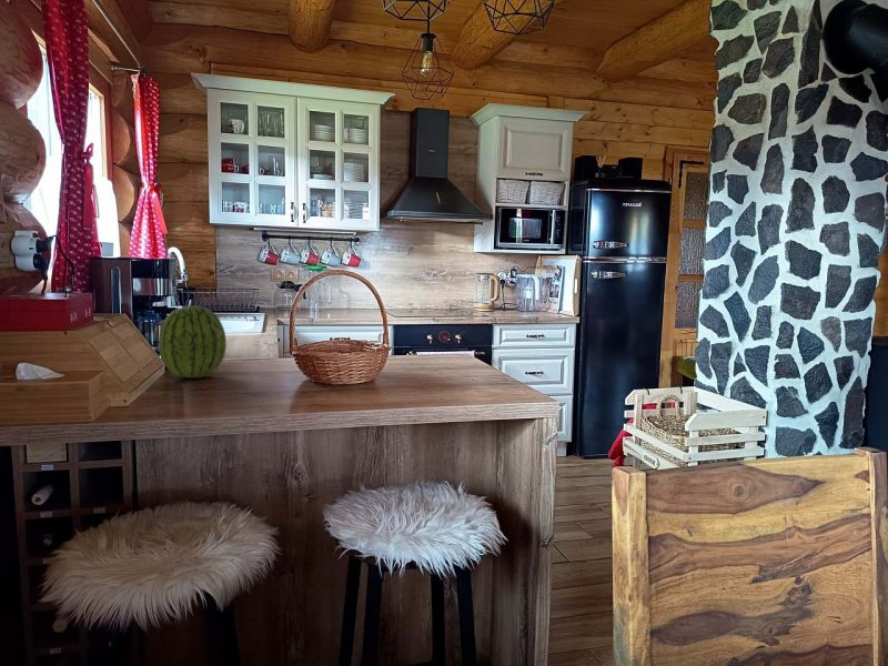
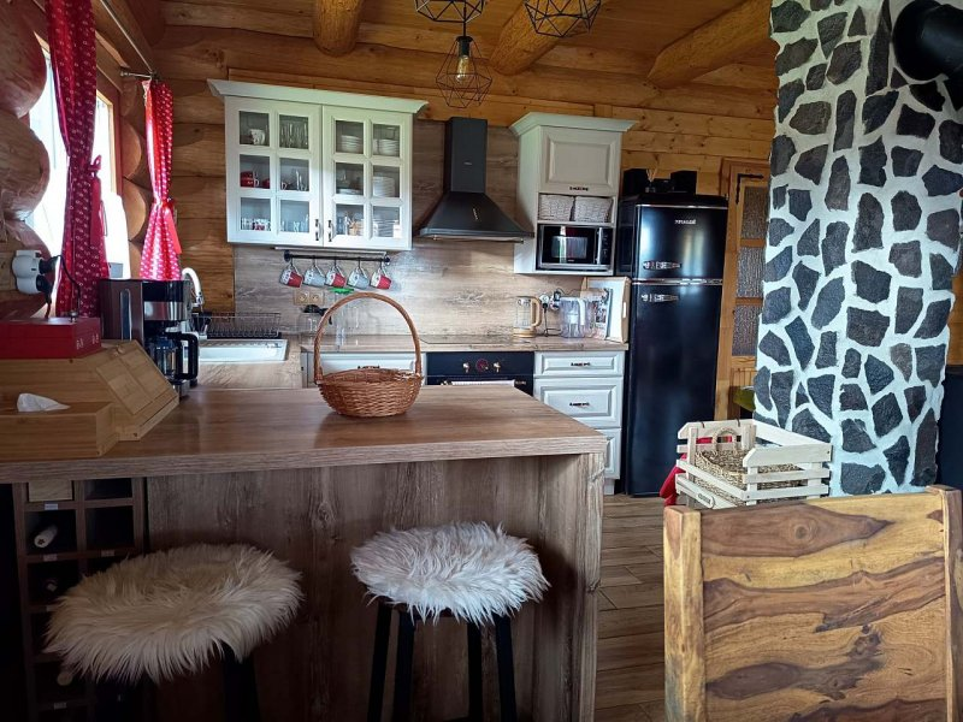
- fruit [158,305,228,380]
